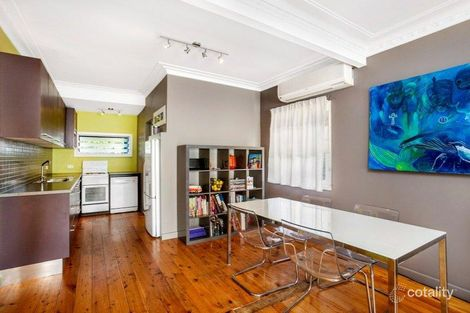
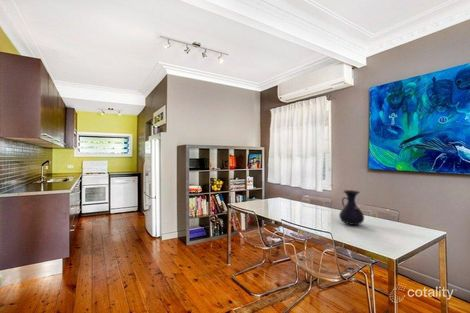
+ vase [338,189,365,226]
